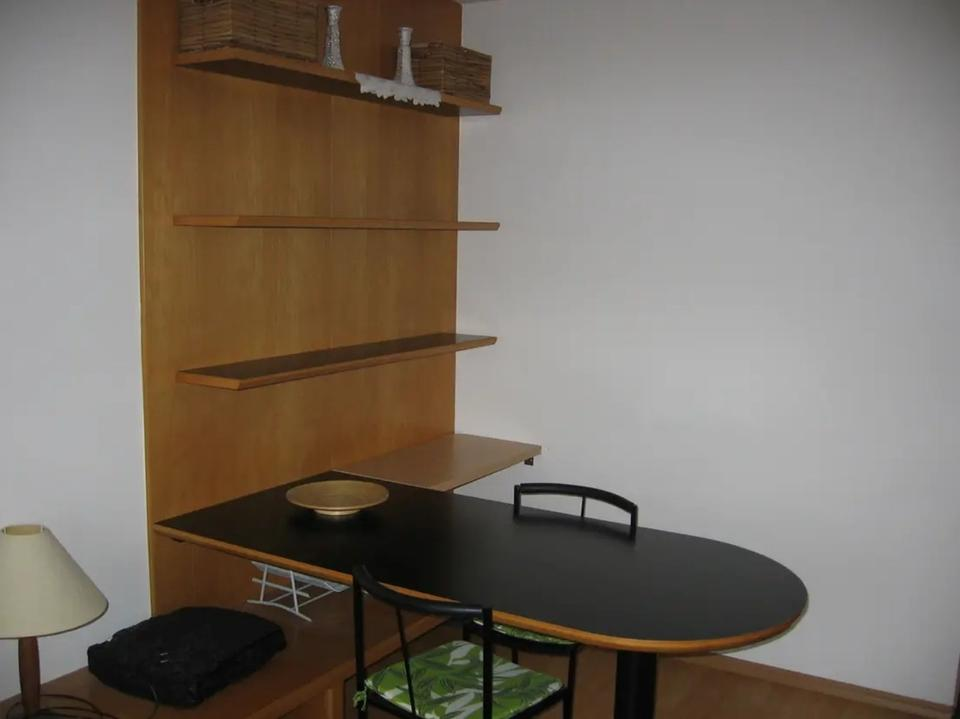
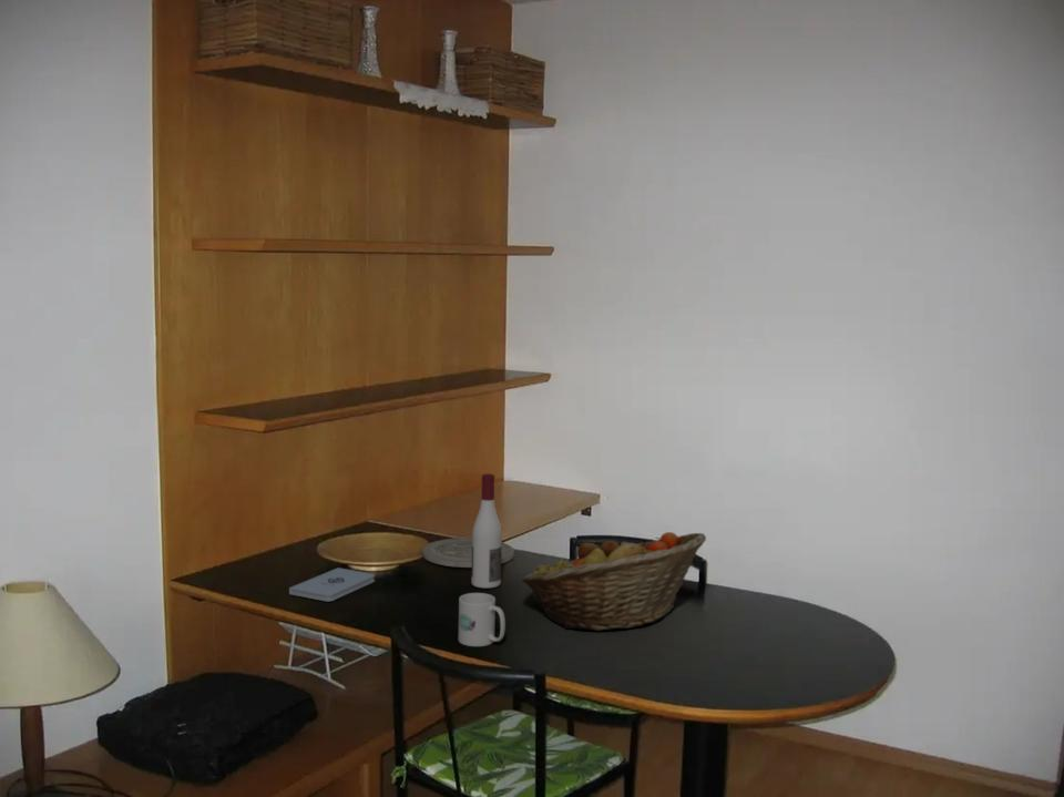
+ alcohol [470,473,503,590]
+ notepad [288,566,376,602]
+ mug [458,592,507,647]
+ fruit basket [520,531,707,632]
+ plate [421,537,515,569]
